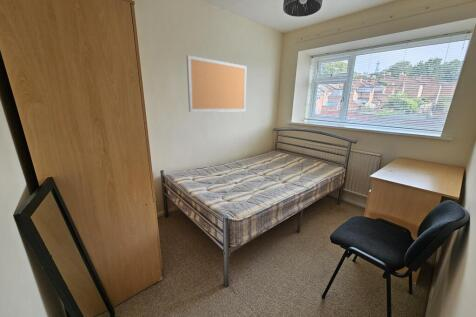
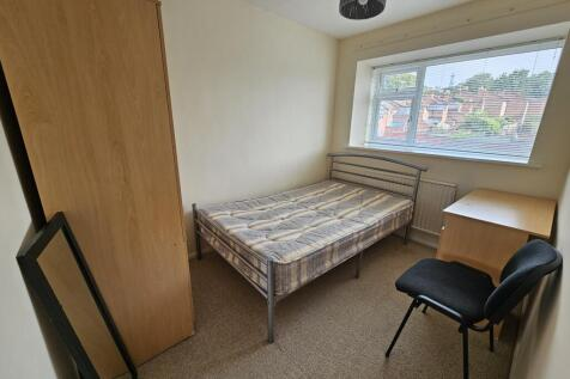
- bulletin board [186,54,247,113]
